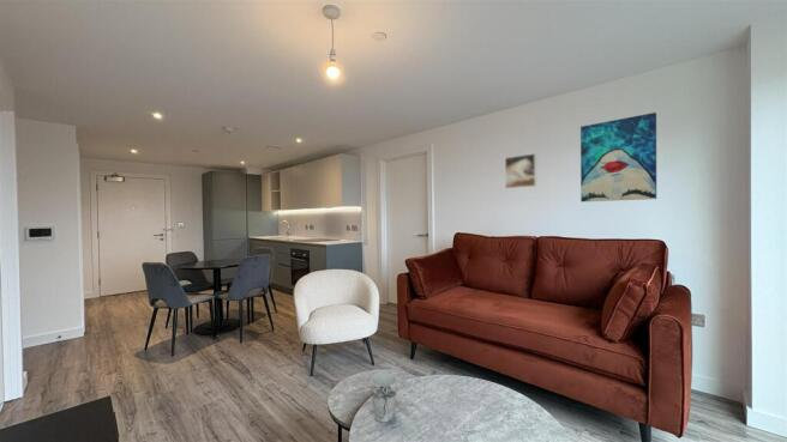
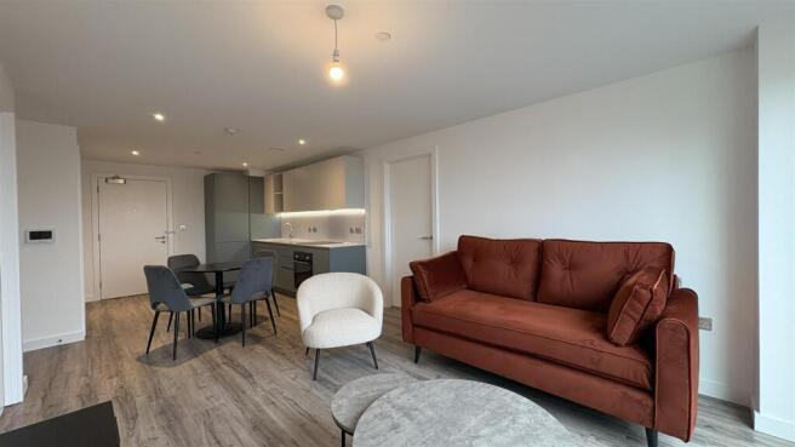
- wall art [579,111,657,202]
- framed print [504,152,537,189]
- cup [370,373,398,423]
